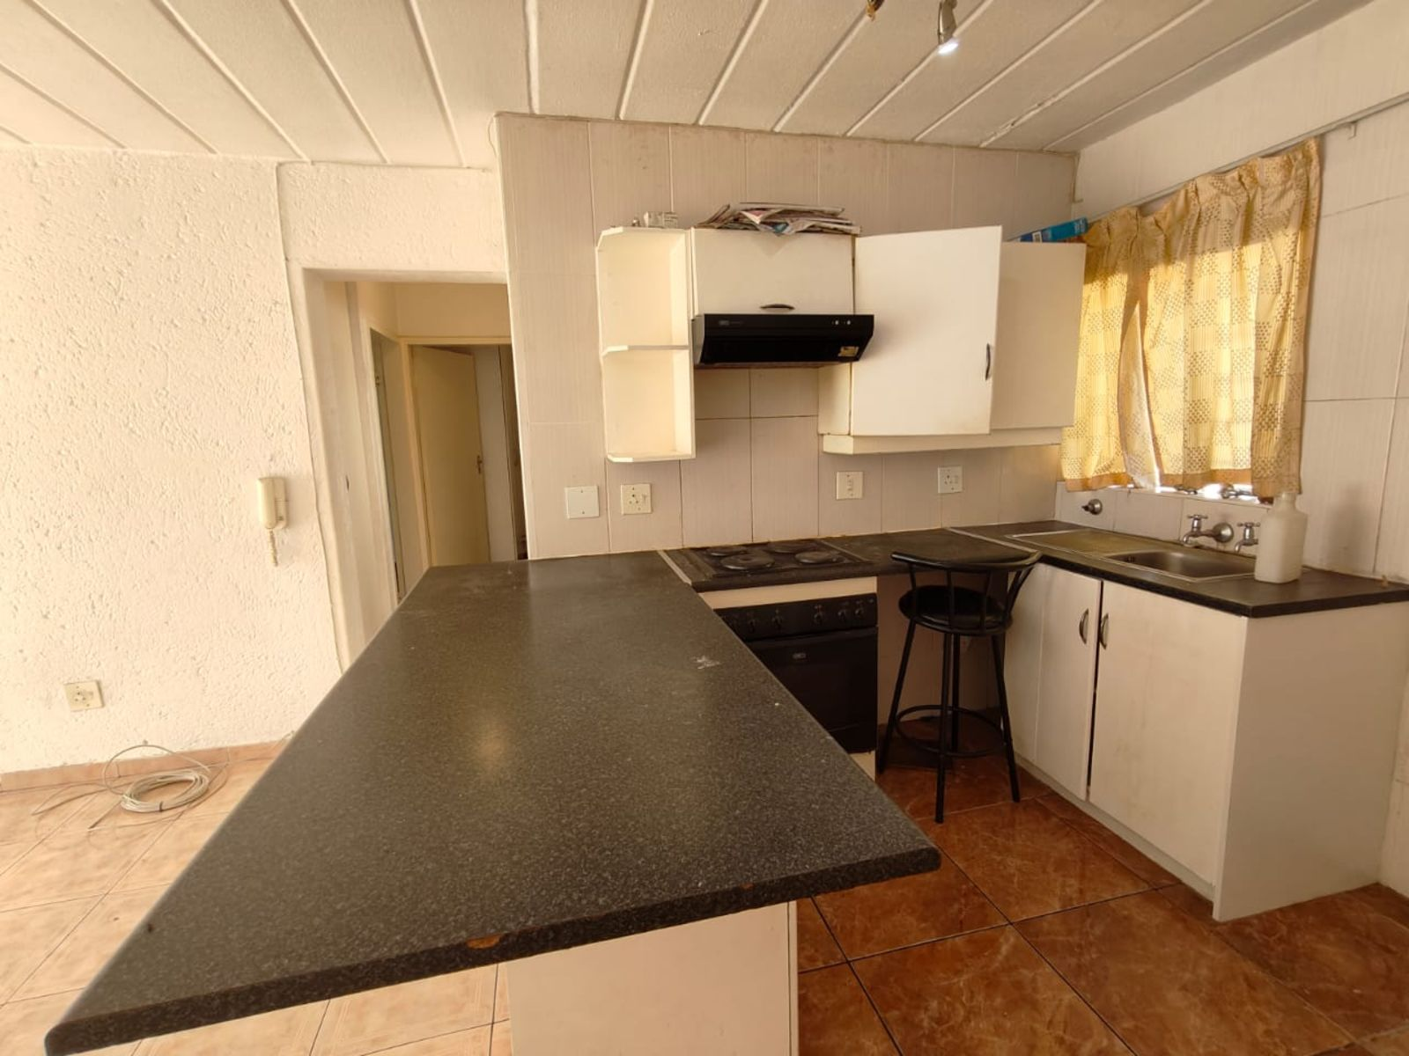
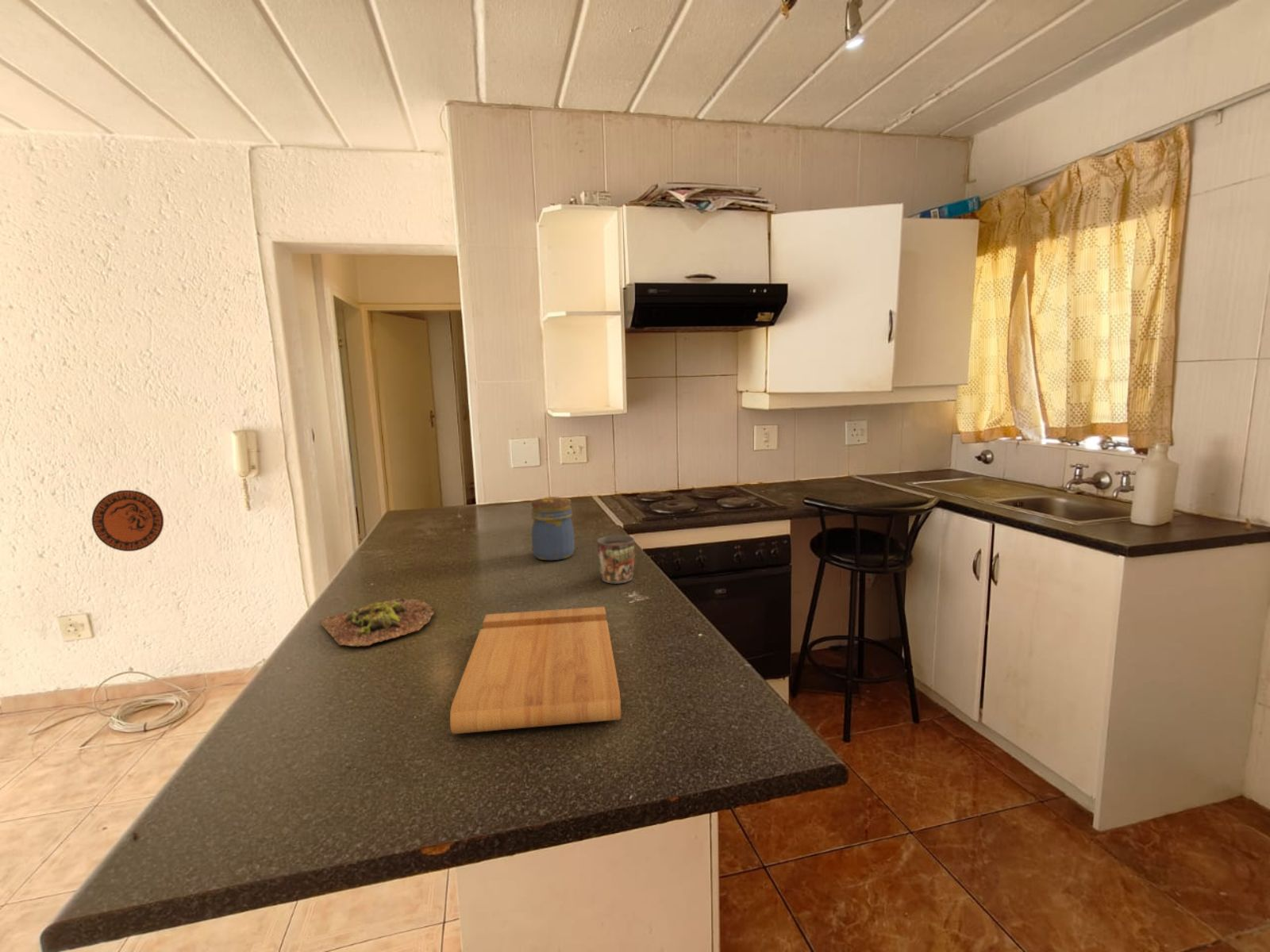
+ mug [597,535,635,584]
+ succulent plant [321,597,435,647]
+ decorative plate [91,489,164,552]
+ jar [531,496,575,561]
+ cutting board [449,606,622,735]
